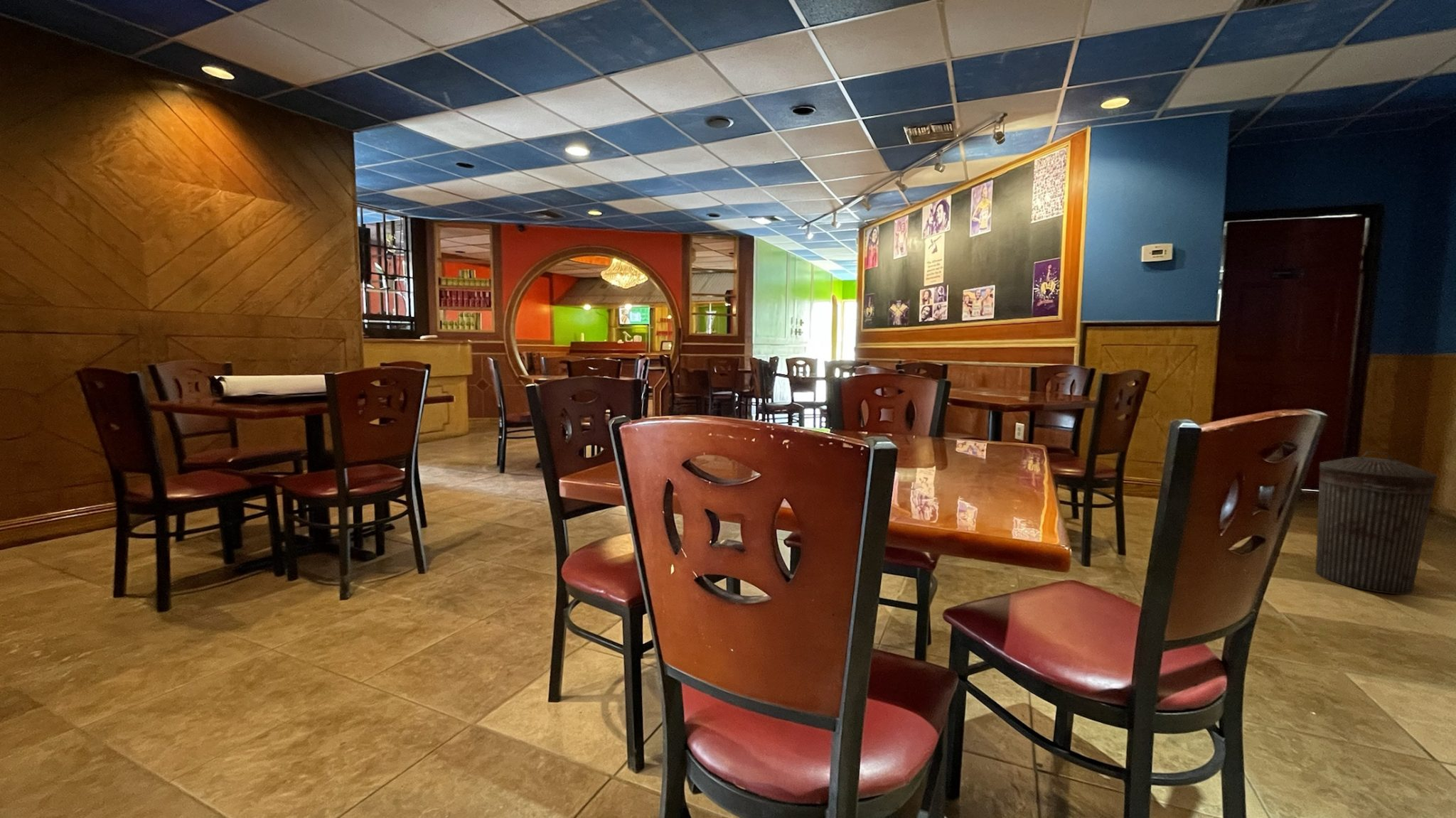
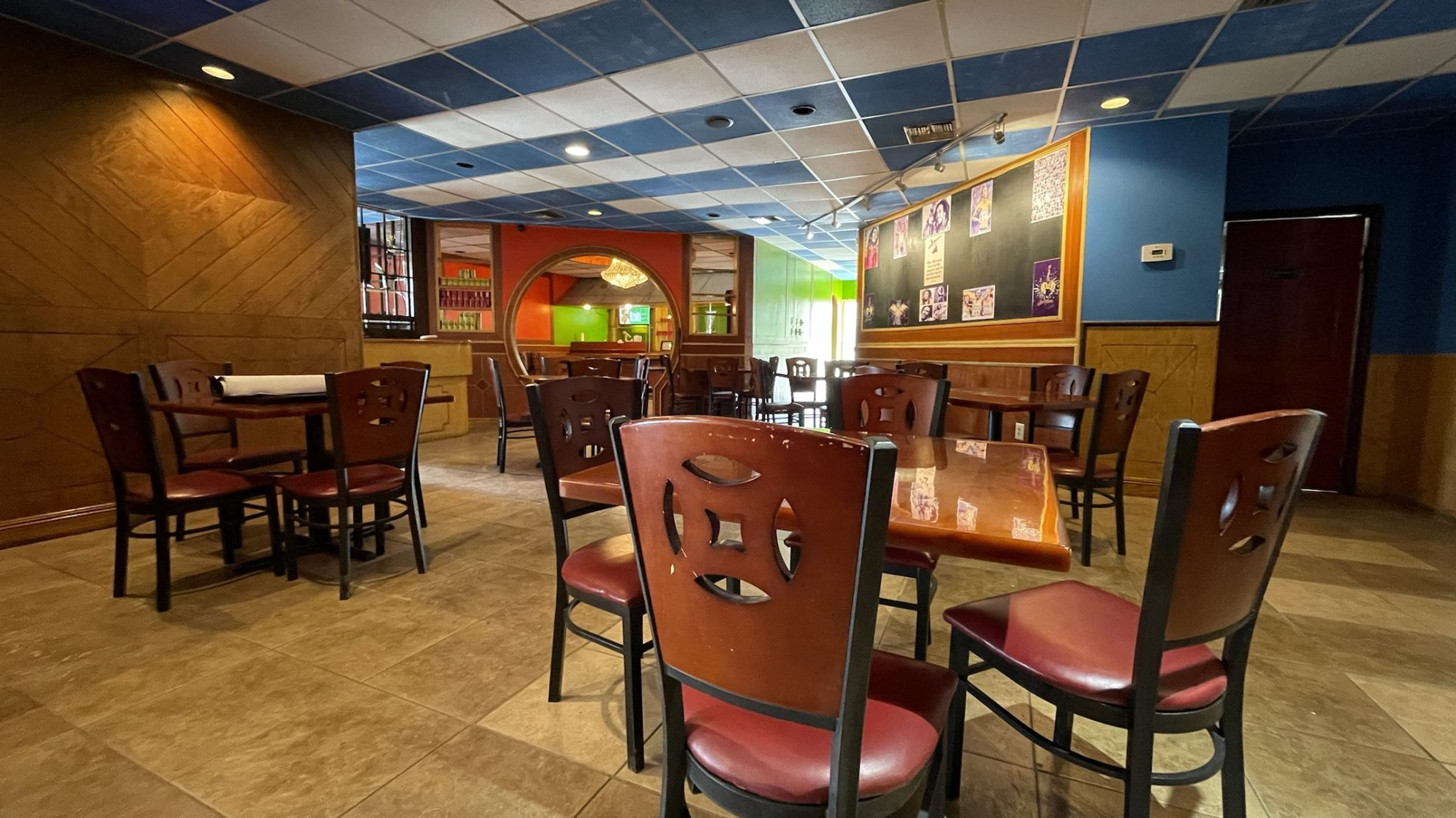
- trash can [1315,451,1438,595]
